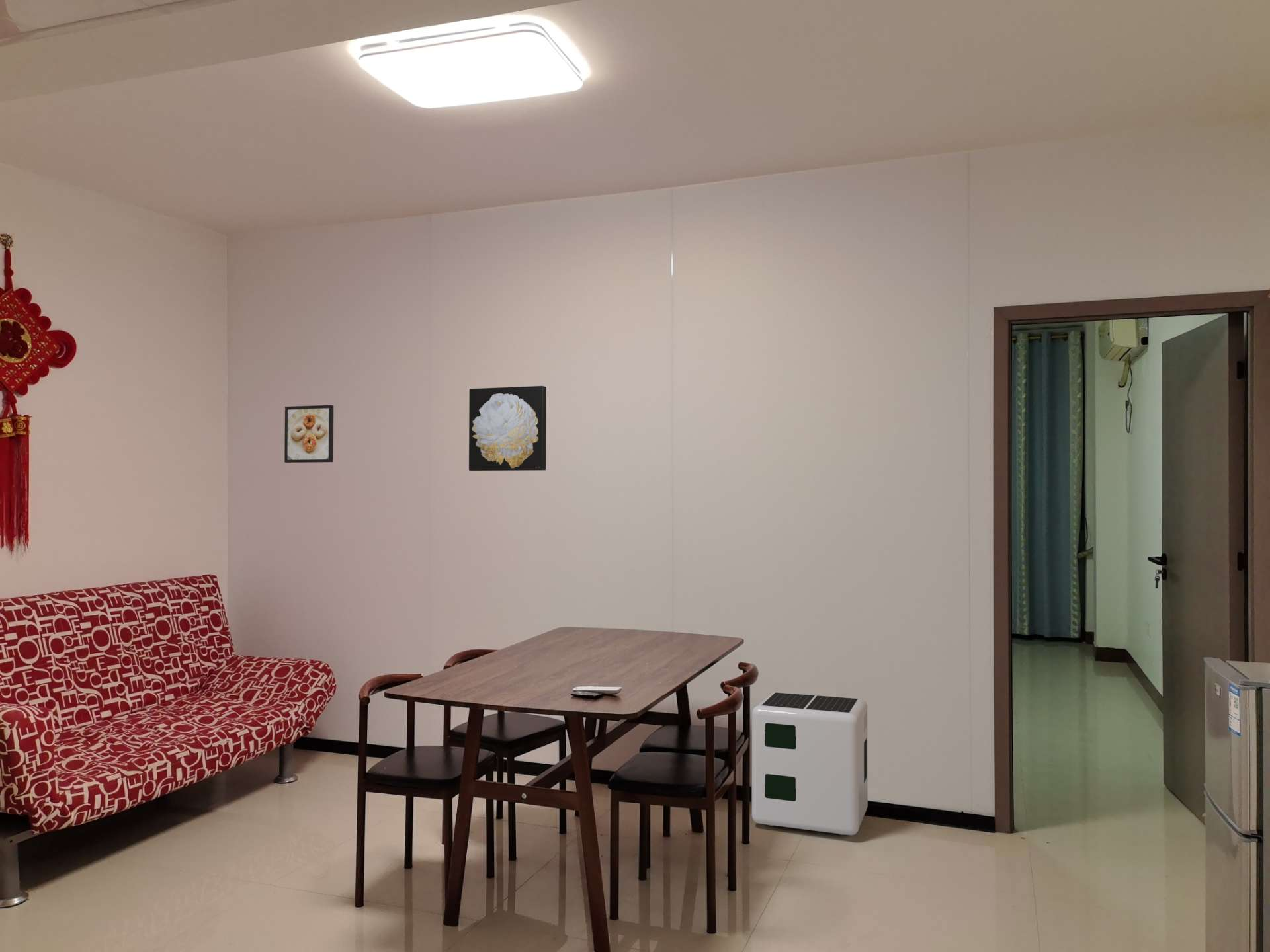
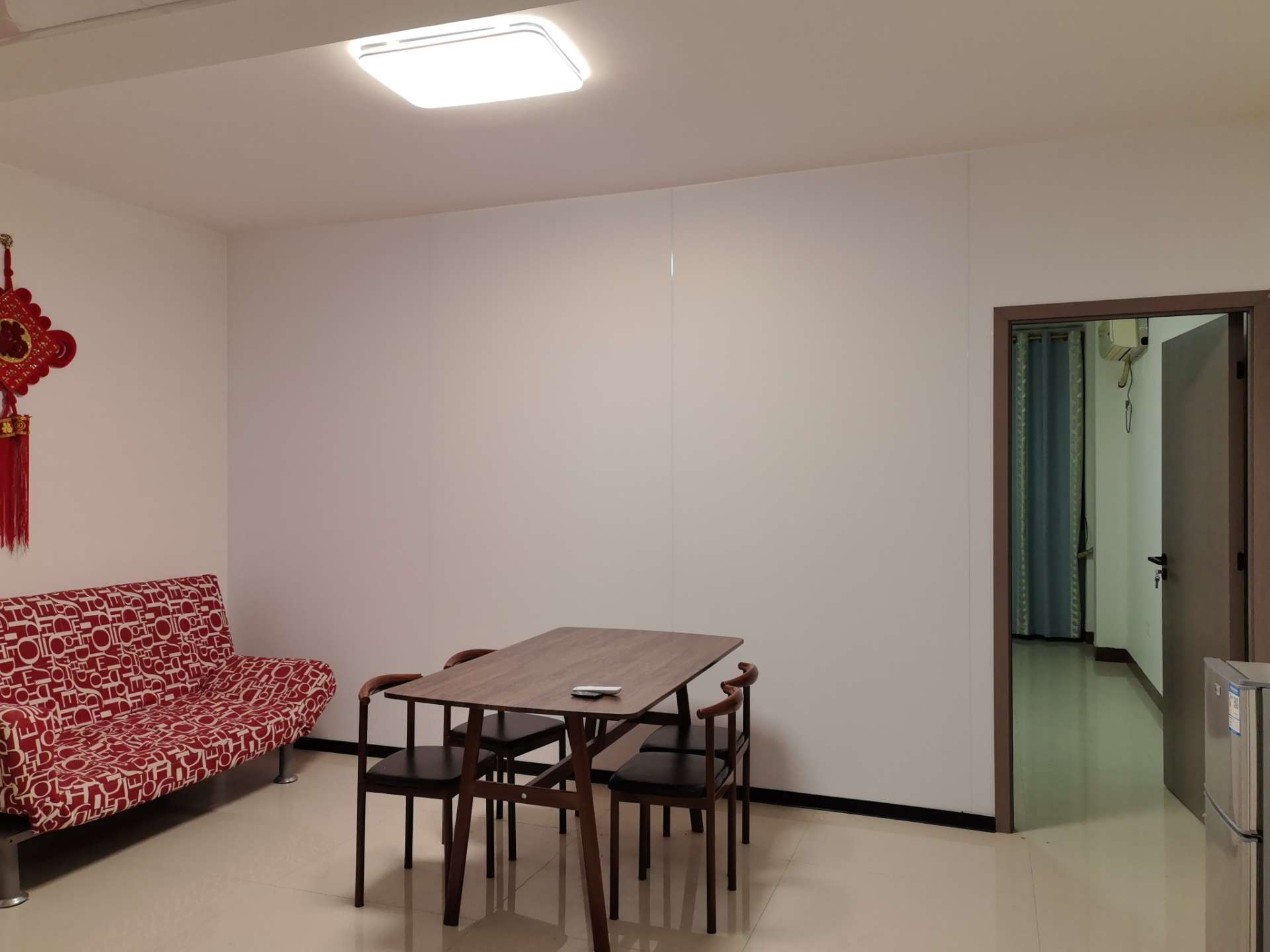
- air purifier [751,692,868,836]
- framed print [284,404,334,463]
- wall art [468,385,547,471]
